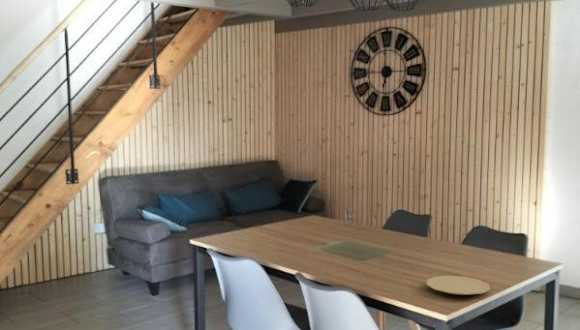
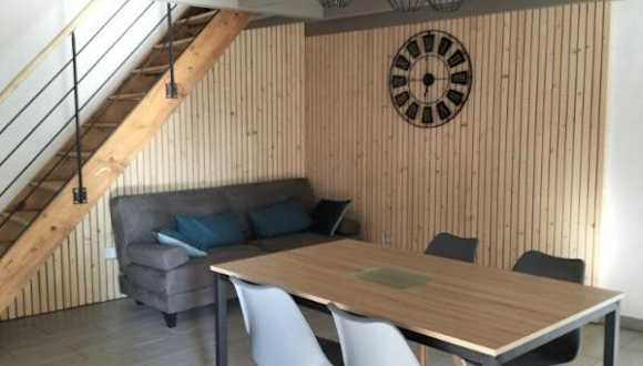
- plate [426,275,491,296]
